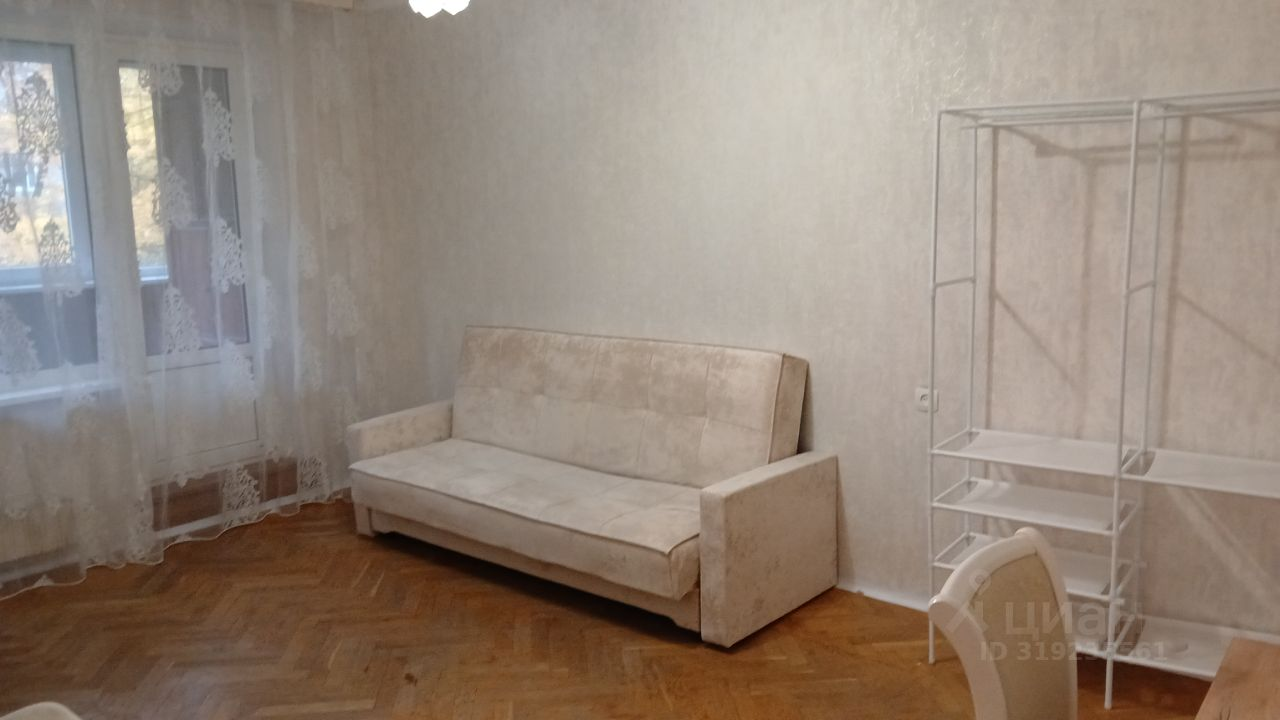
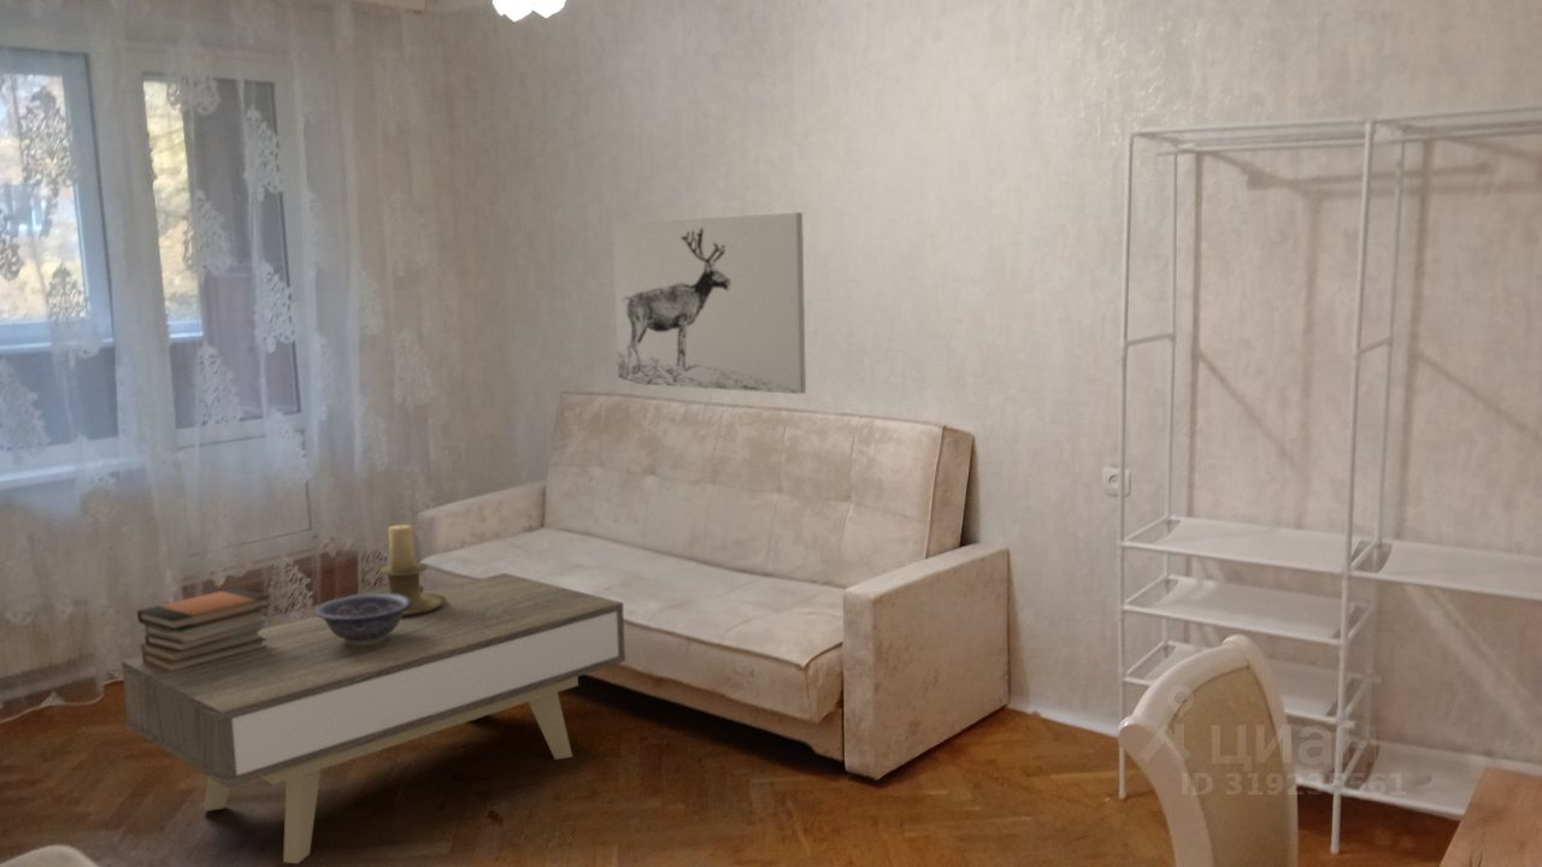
+ decorative bowl [313,592,412,645]
+ candle holder [378,524,447,617]
+ coffee table [120,572,626,865]
+ book stack [136,586,272,672]
+ wall art [611,211,807,395]
